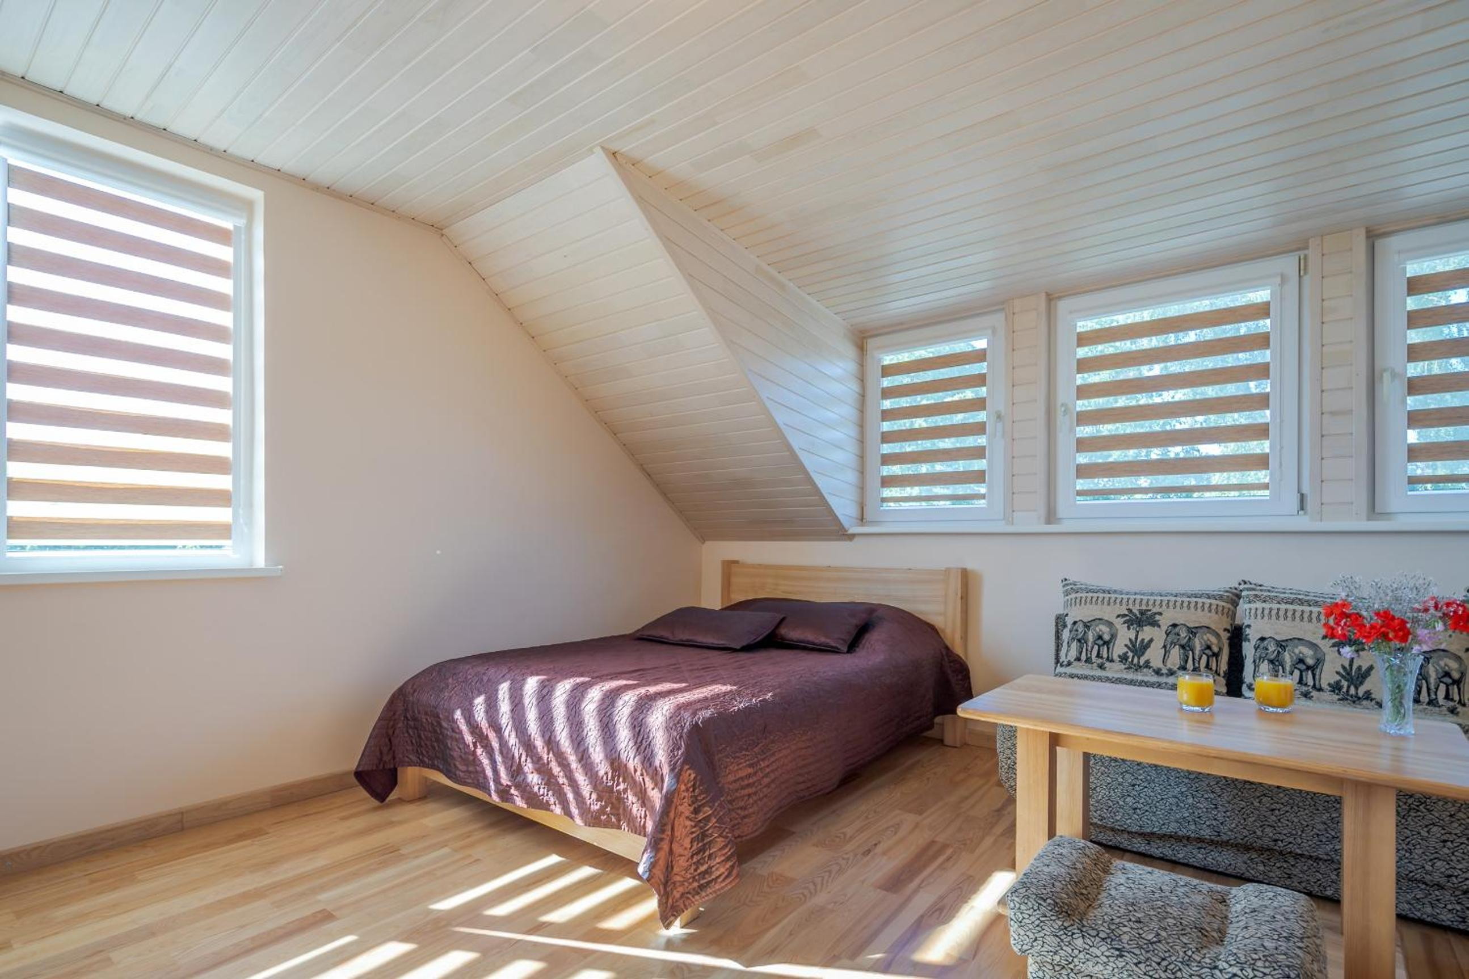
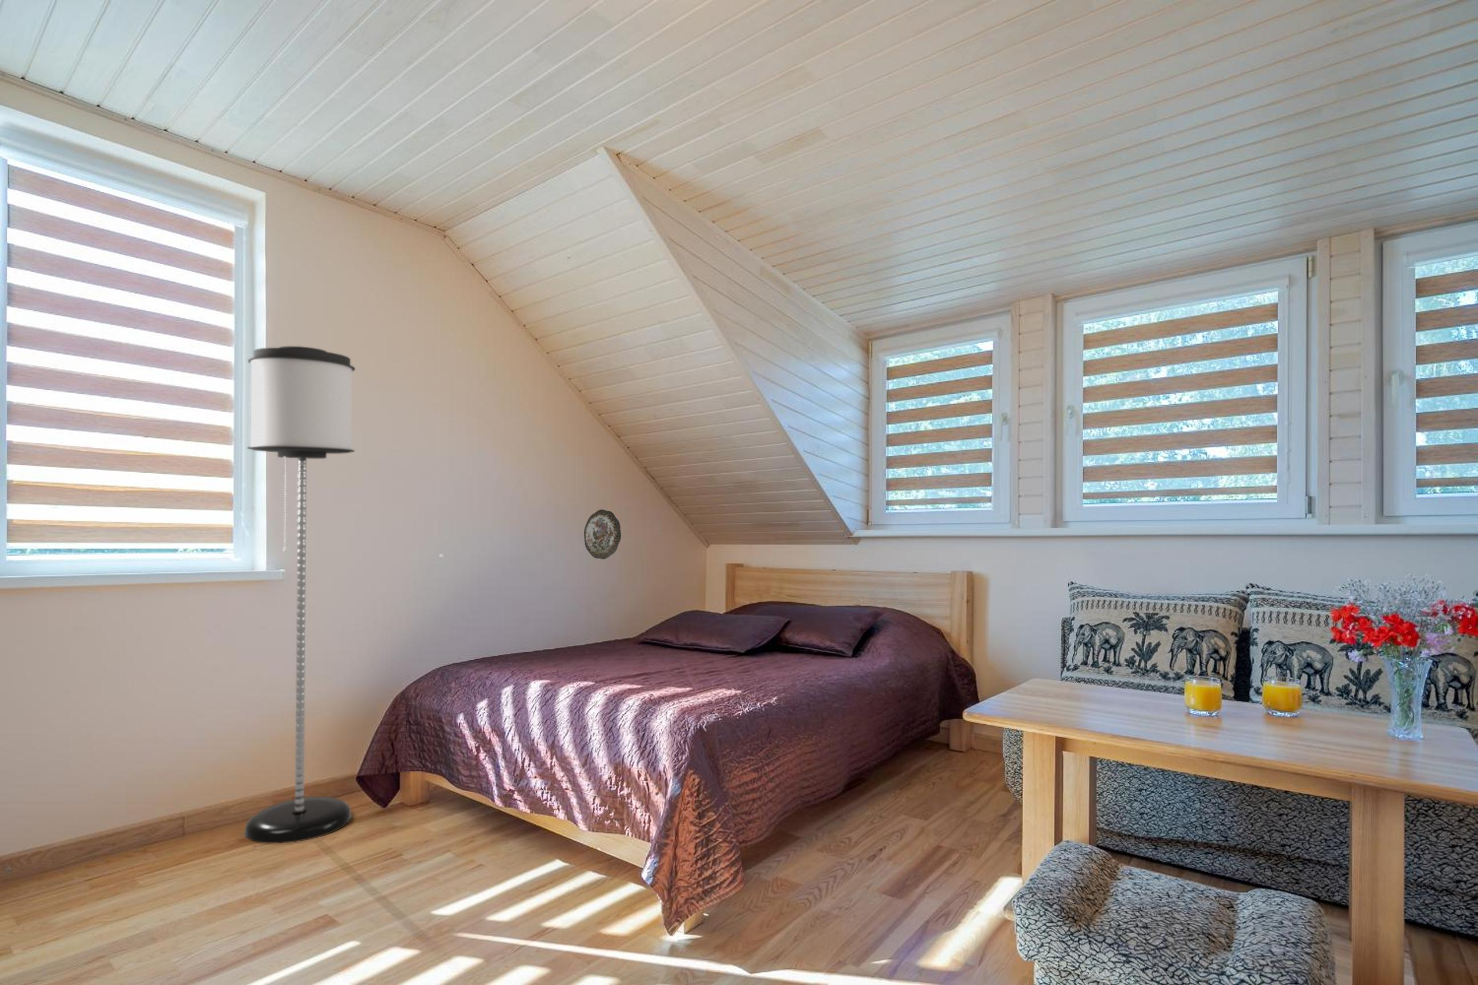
+ decorative plate [584,509,621,560]
+ floor lamp [244,346,355,844]
